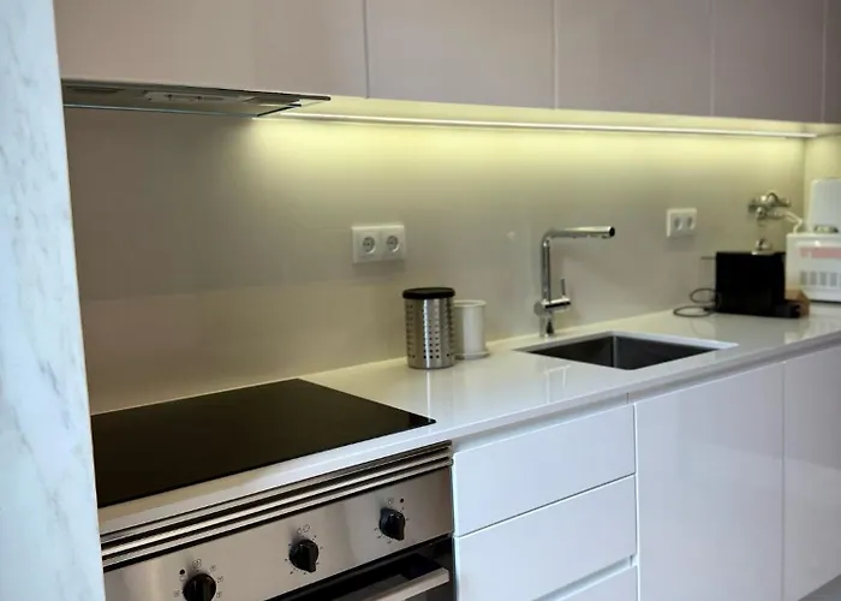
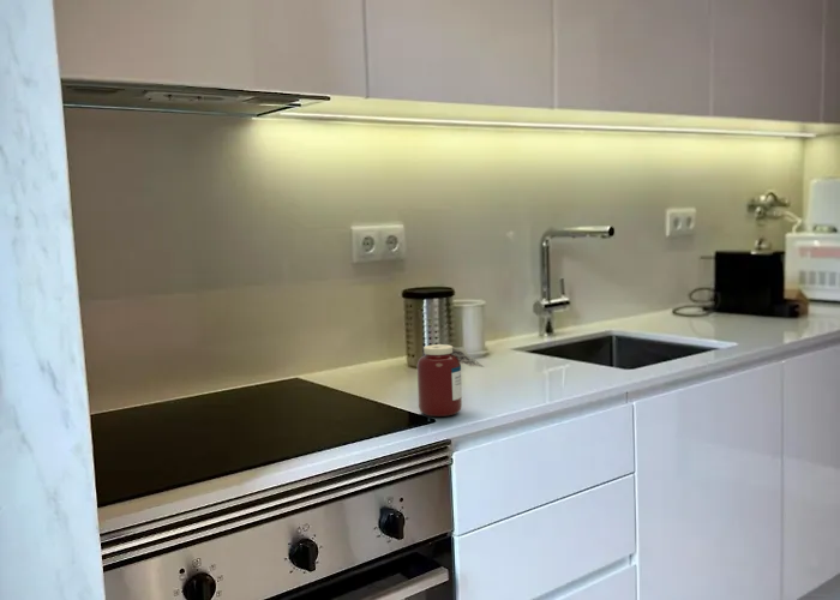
+ jar [416,342,485,418]
